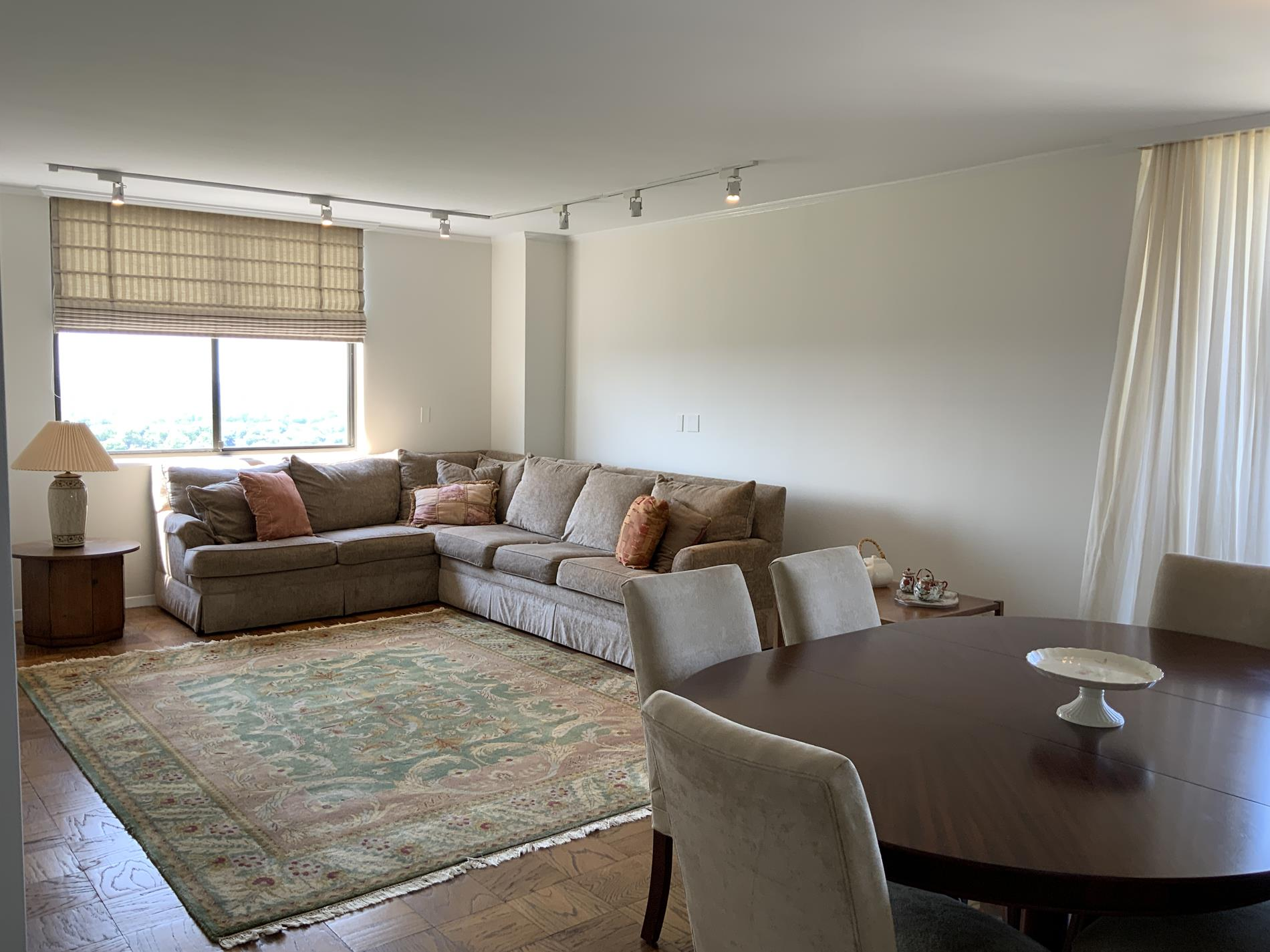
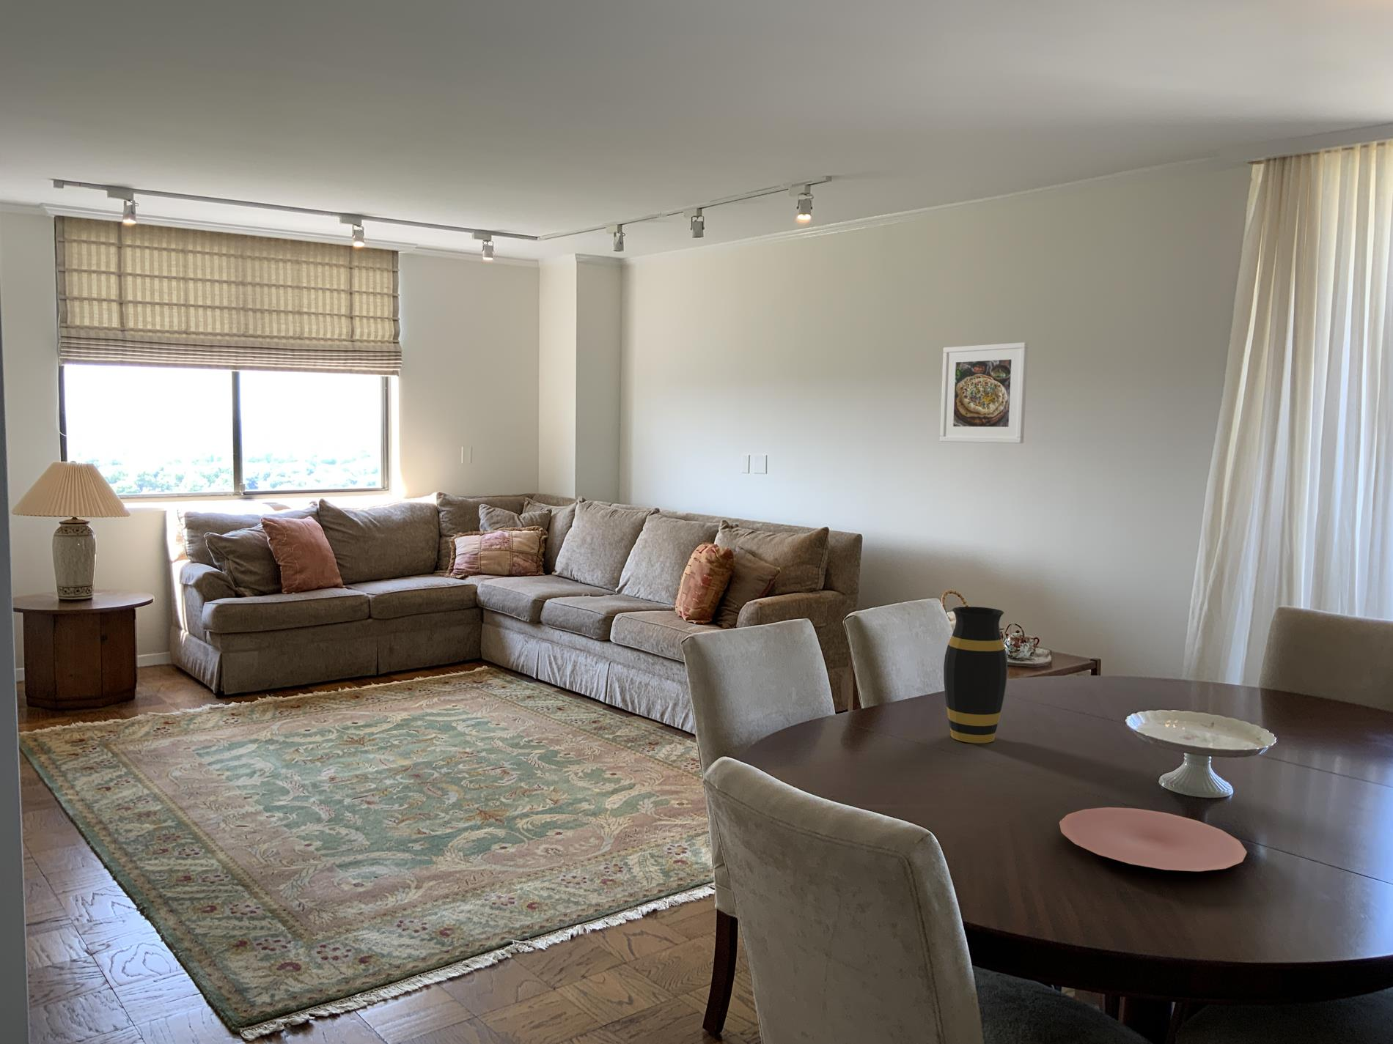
+ vase [943,605,1008,744]
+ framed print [939,341,1029,444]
+ plate [1058,807,1248,872]
